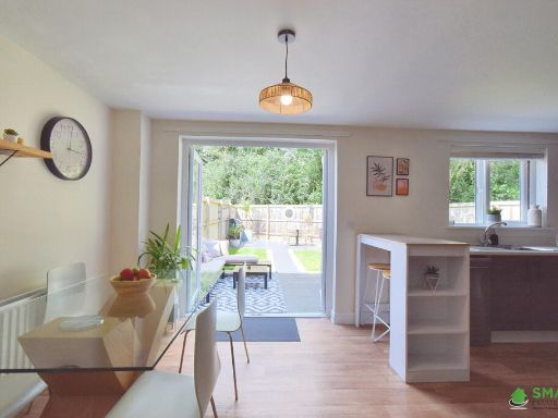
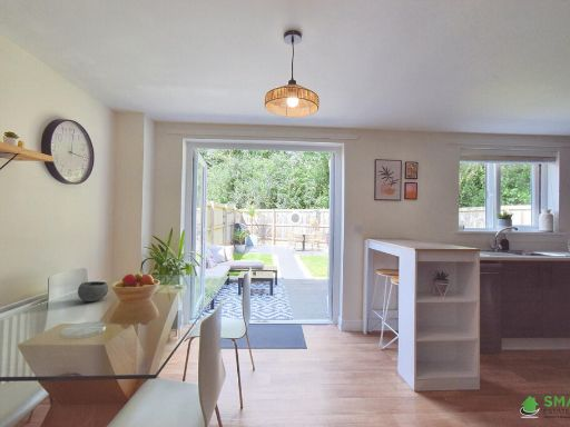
+ bowl [77,280,109,302]
